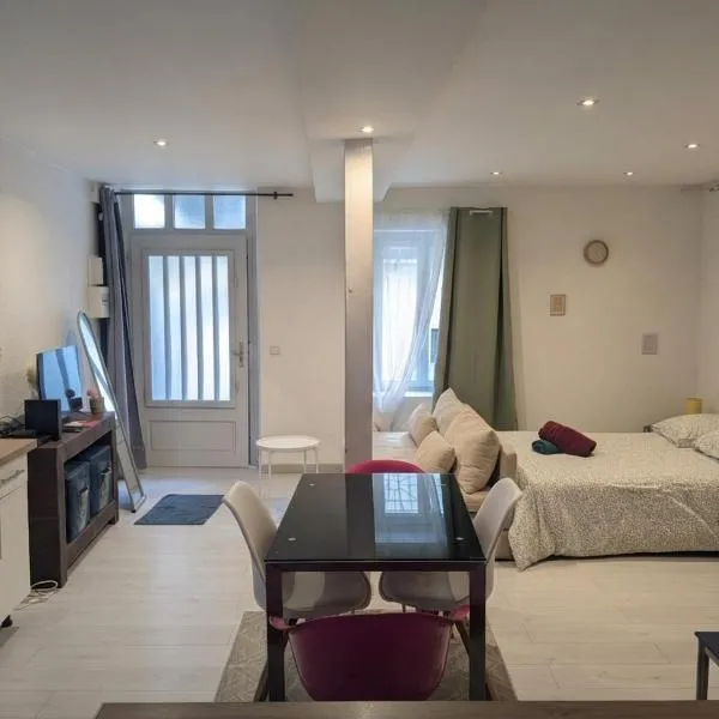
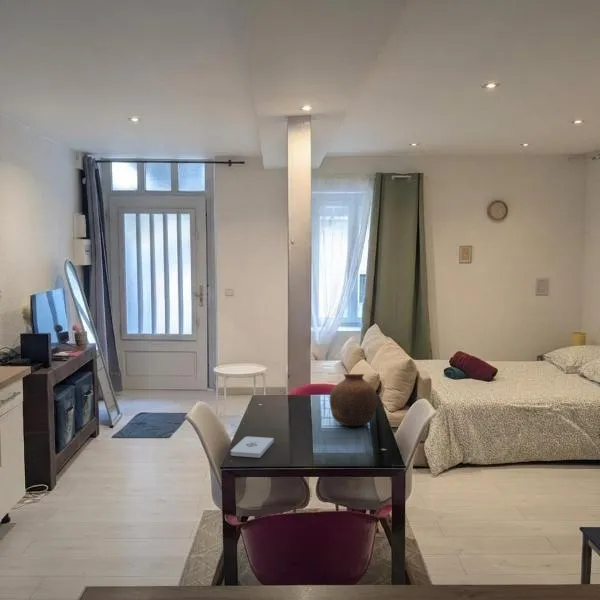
+ notepad [230,436,275,459]
+ pottery [329,373,379,427]
